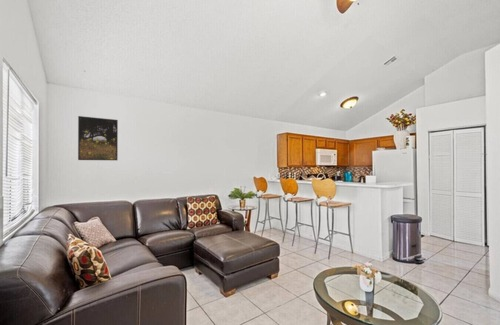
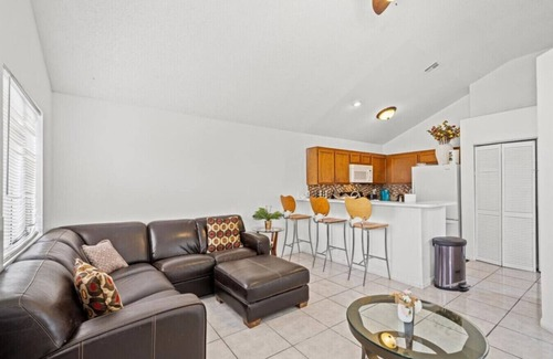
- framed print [77,115,119,161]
